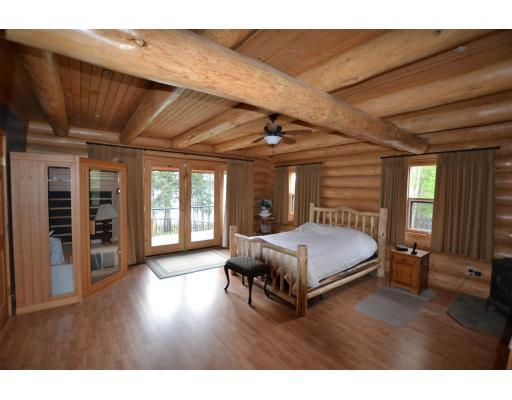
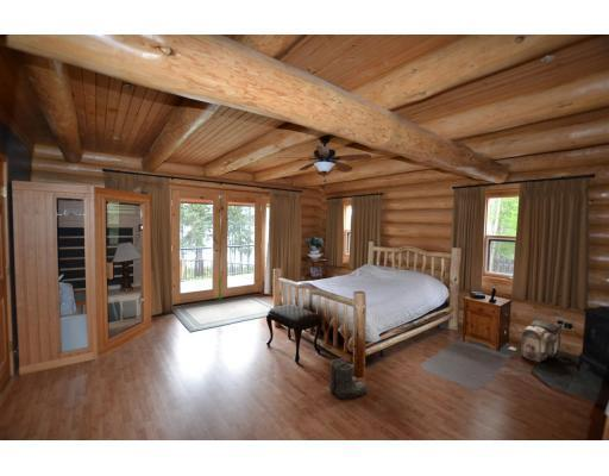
+ boots [328,357,369,400]
+ architectural model [503,319,561,364]
